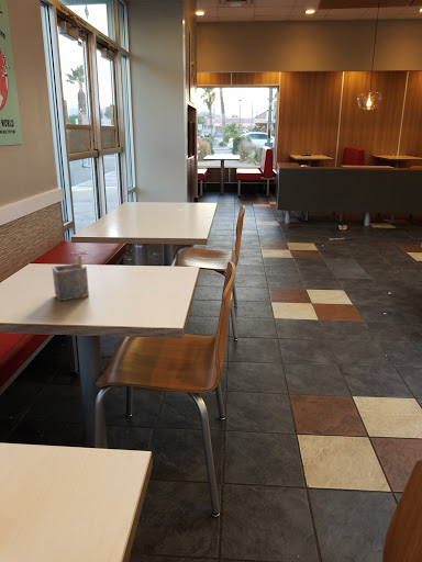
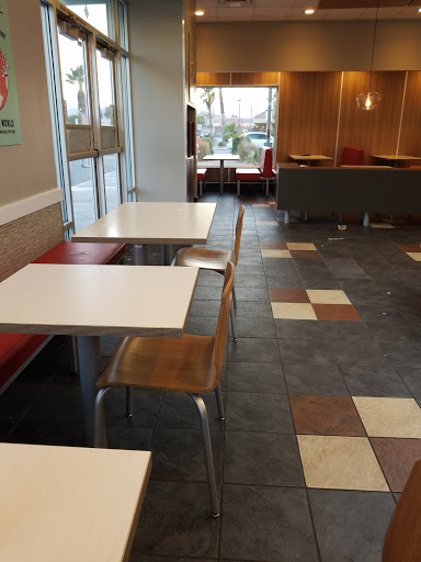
- napkin holder [52,252,90,302]
